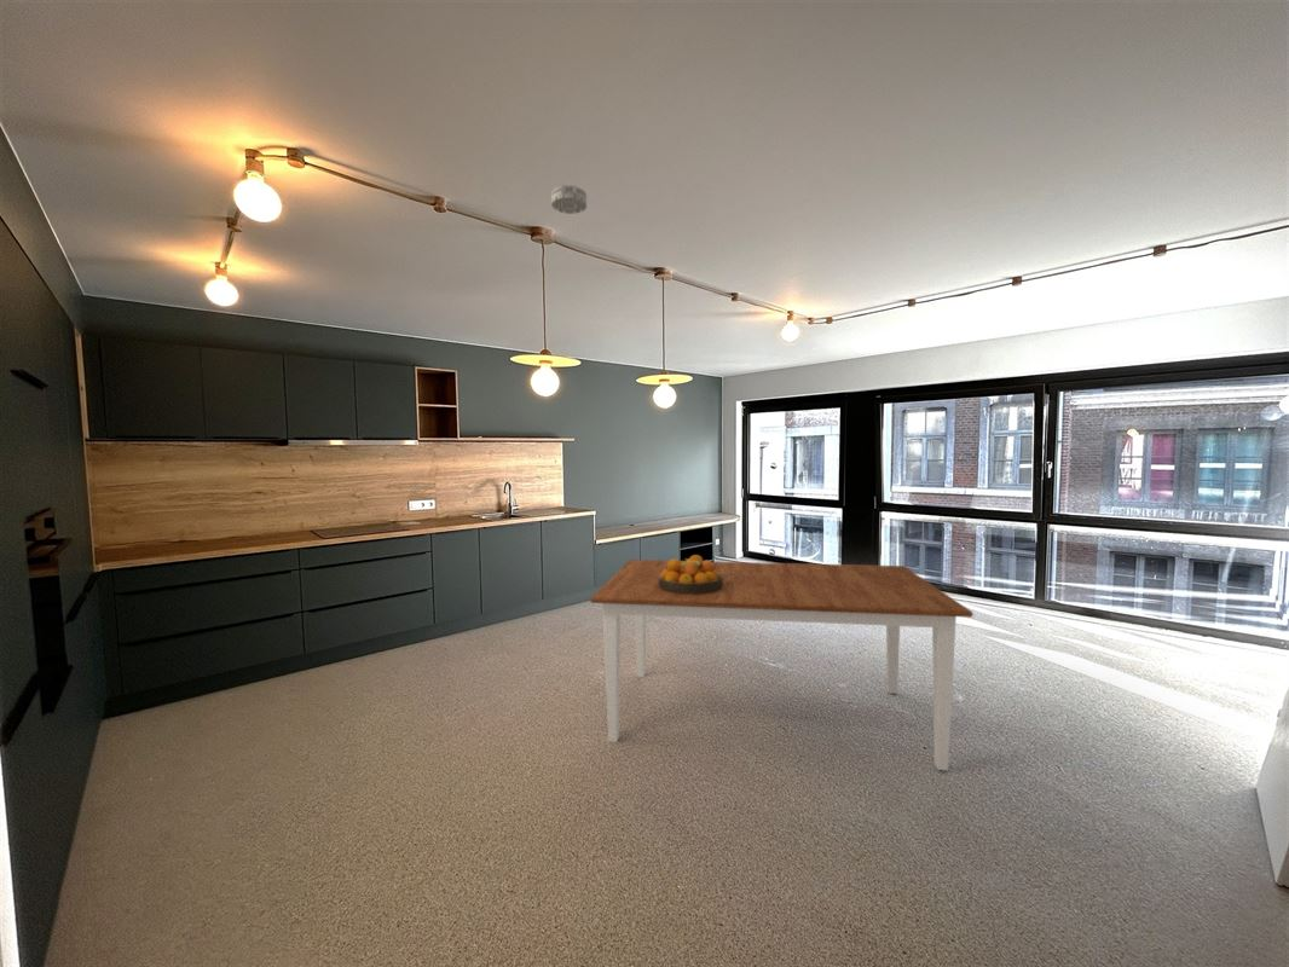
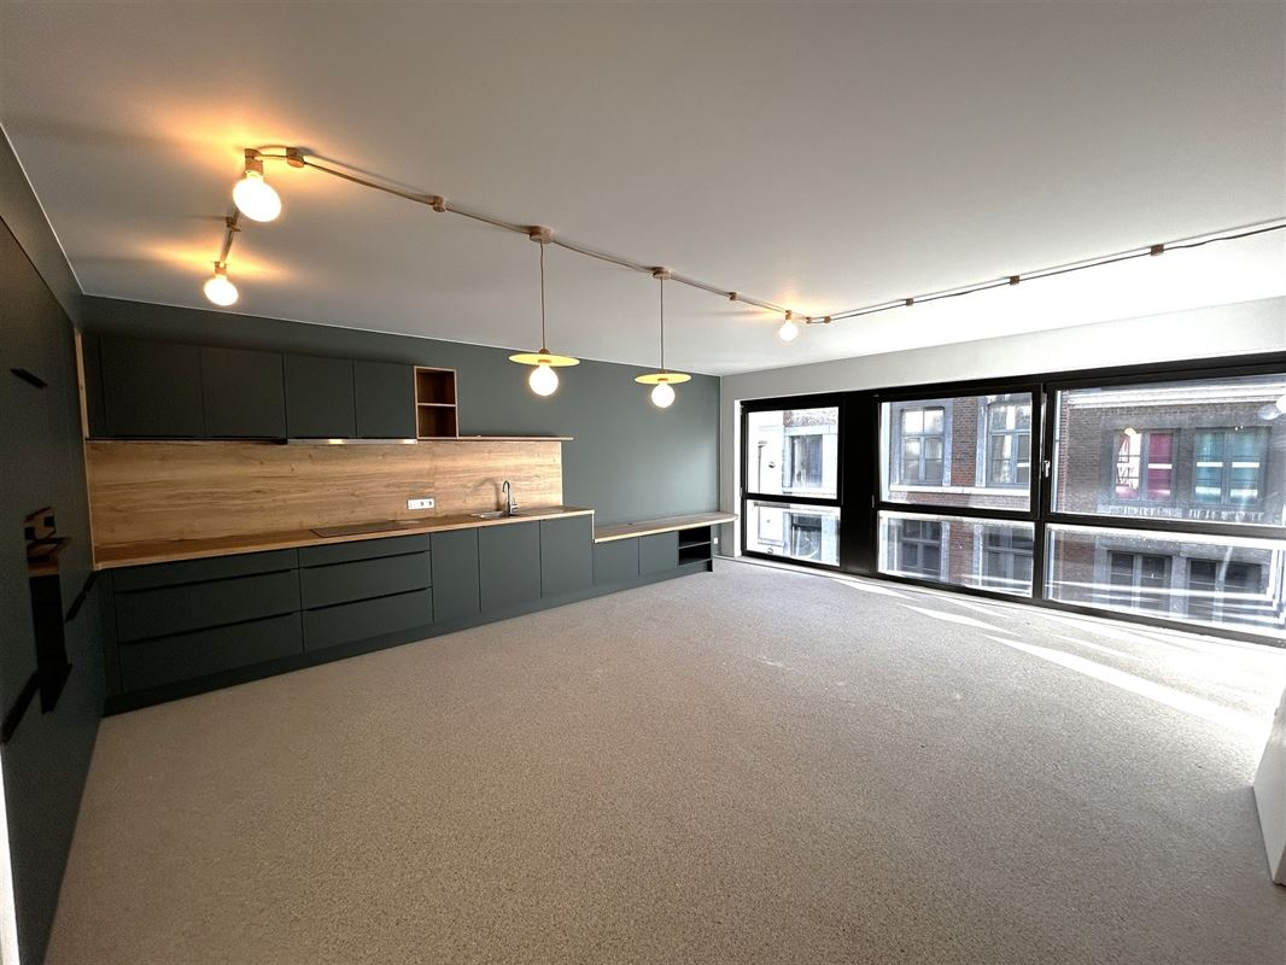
- smoke detector [550,184,588,215]
- dining table [589,558,973,771]
- fruit bowl [659,554,723,593]
